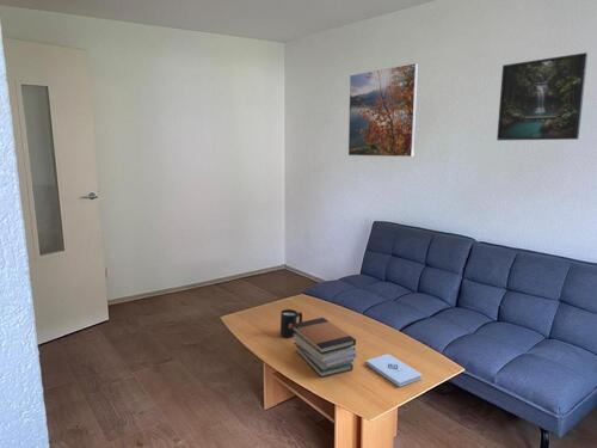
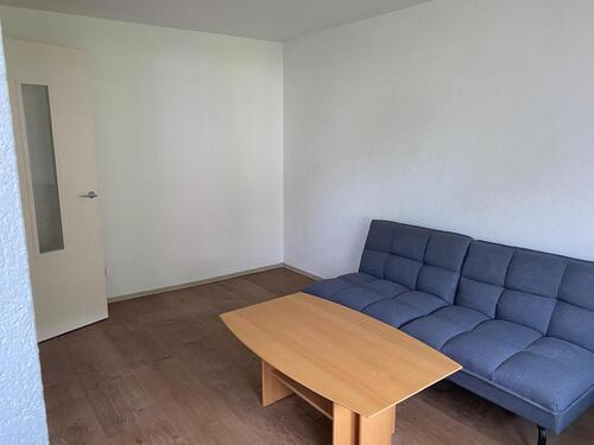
- notepad [365,354,423,388]
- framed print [347,62,419,158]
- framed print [496,51,589,141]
- mug [279,308,303,338]
- book stack [291,317,357,379]
